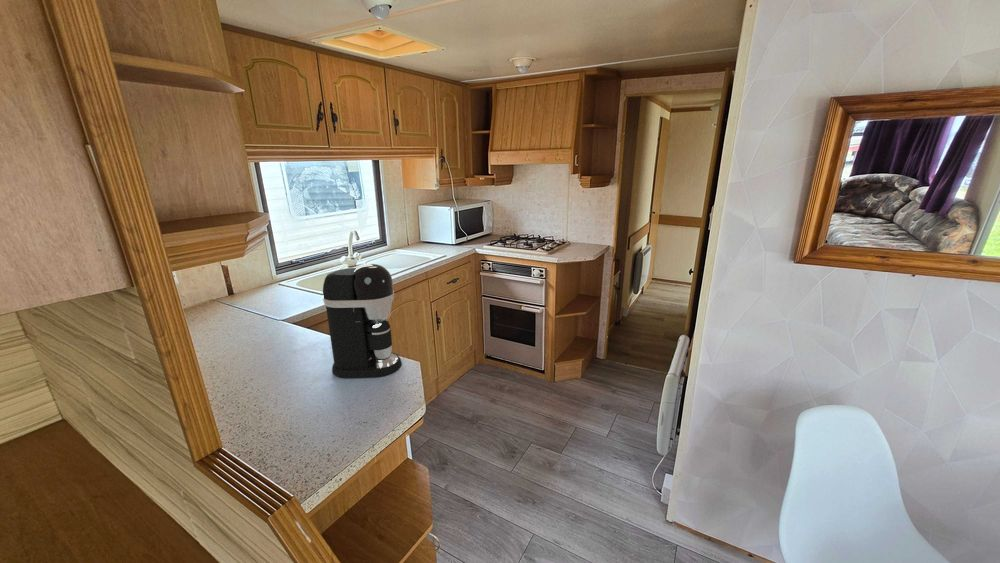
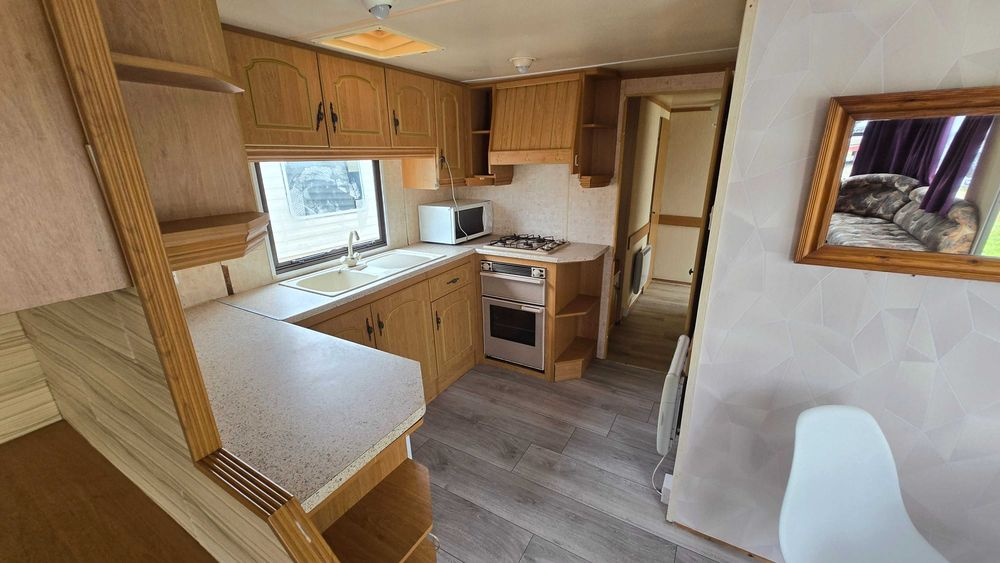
- coffee maker [322,263,403,379]
